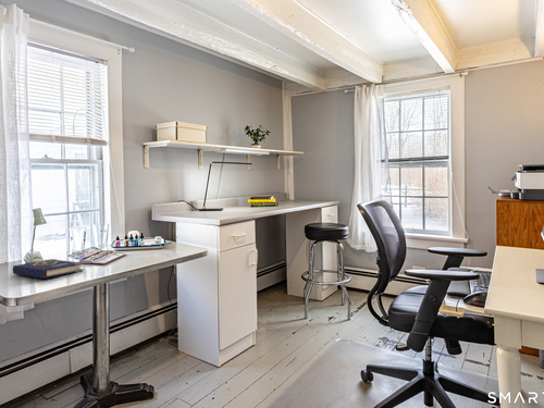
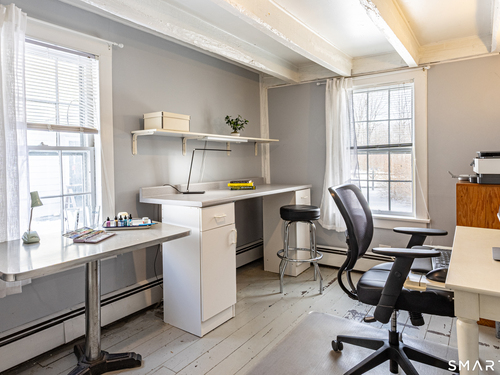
- book [12,258,85,280]
